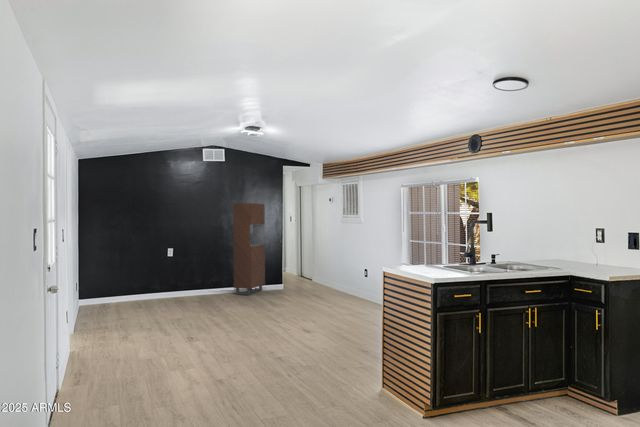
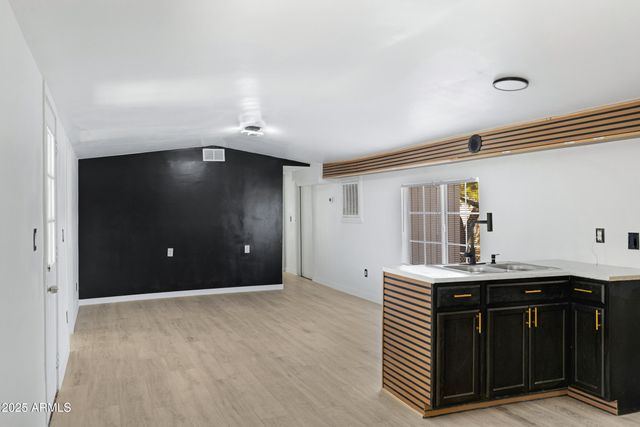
- storage cabinet [232,202,266,296]
